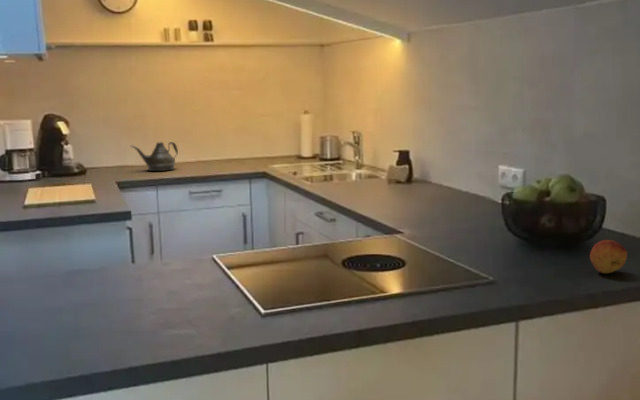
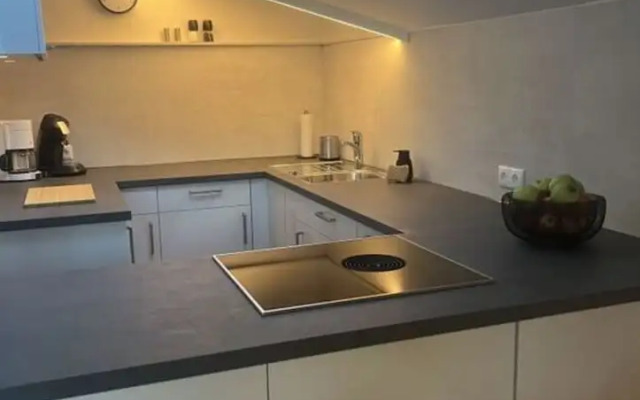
- teapot [130,141,179,172]
- fruit [589,239,628,274]
